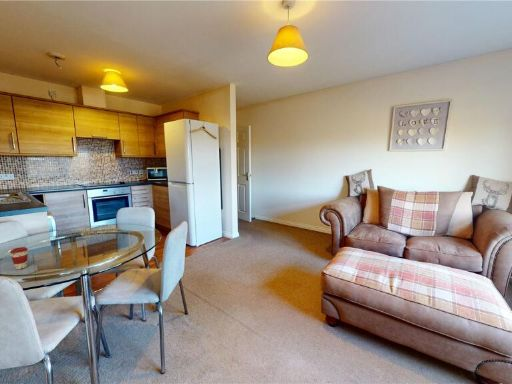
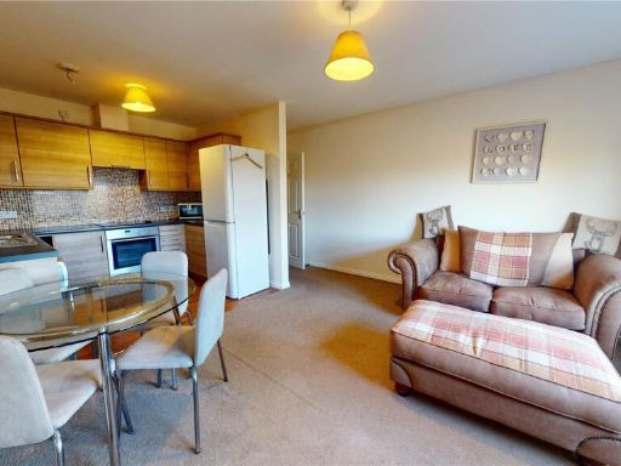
- coffee cup [9,246,29,270]
